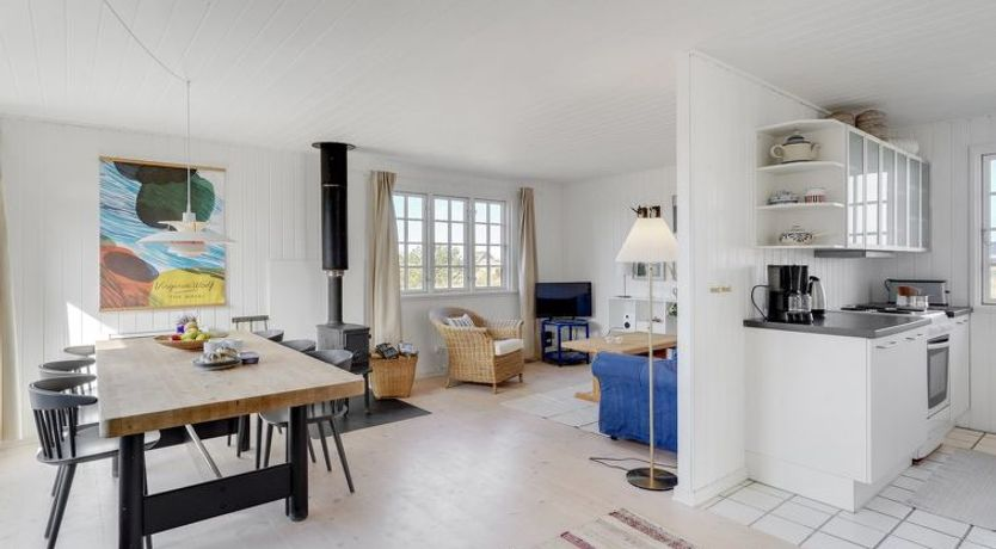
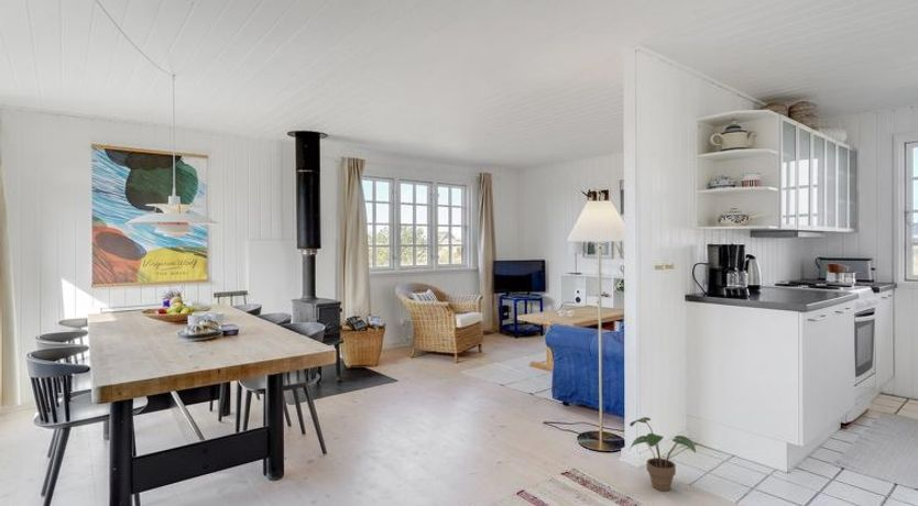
+ potted plant [629,416,697,492]
